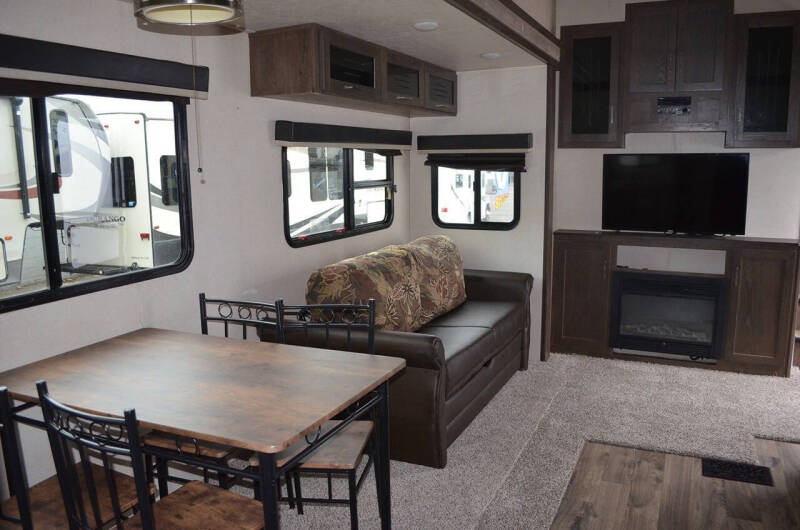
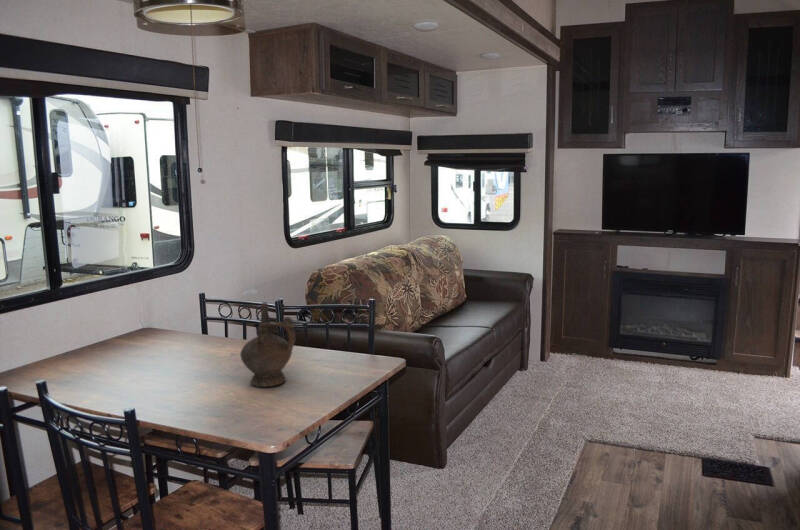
+ ceremonial vessel [239,301,296,388]
